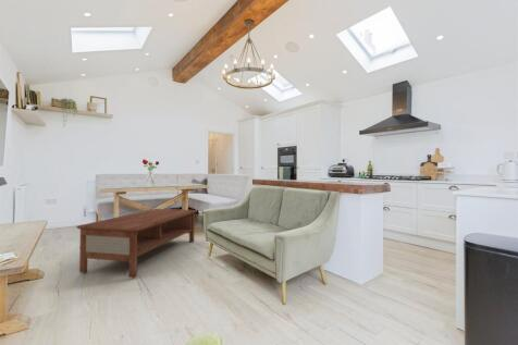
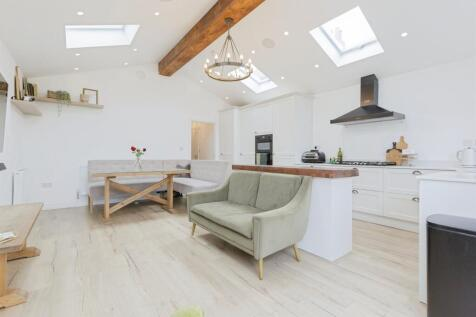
- coffee table [75,208,198,279]
